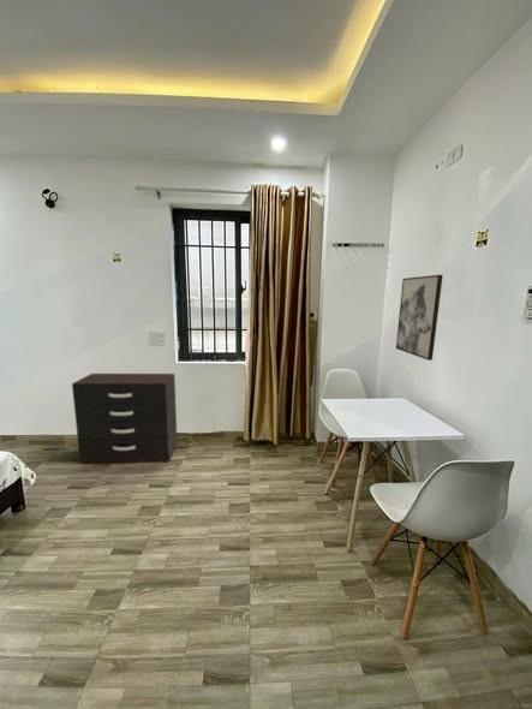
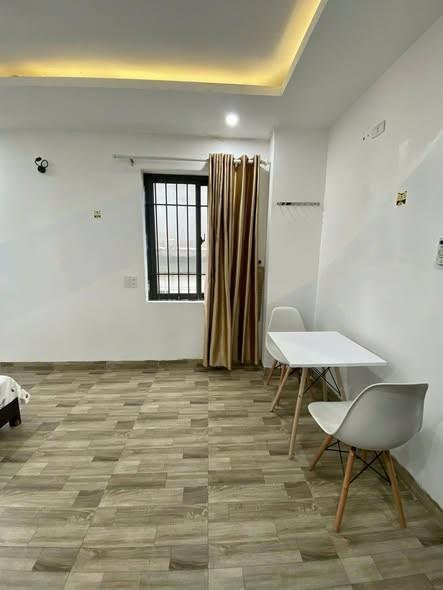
- wall art [395,274,444,362]
- dresser [71,373,179,465]
